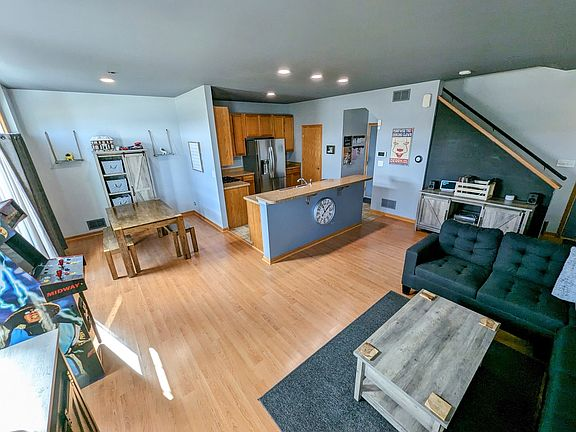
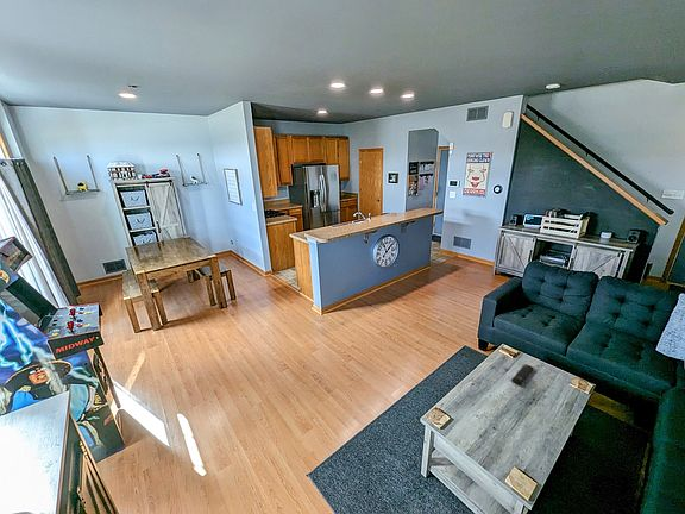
+ remote control [510,363,535,386]
